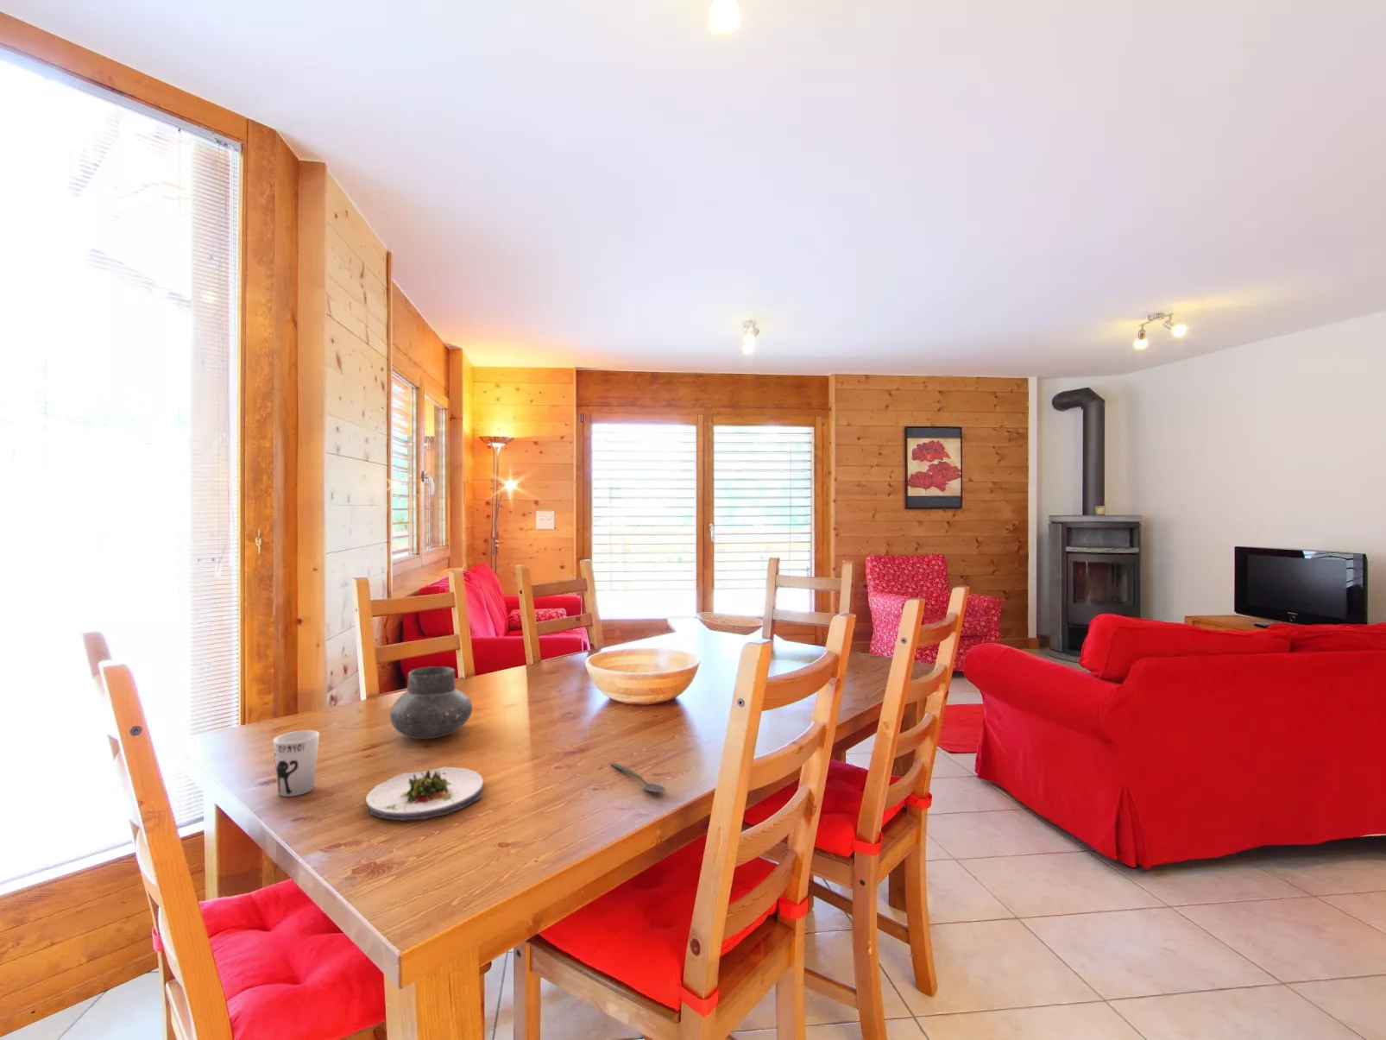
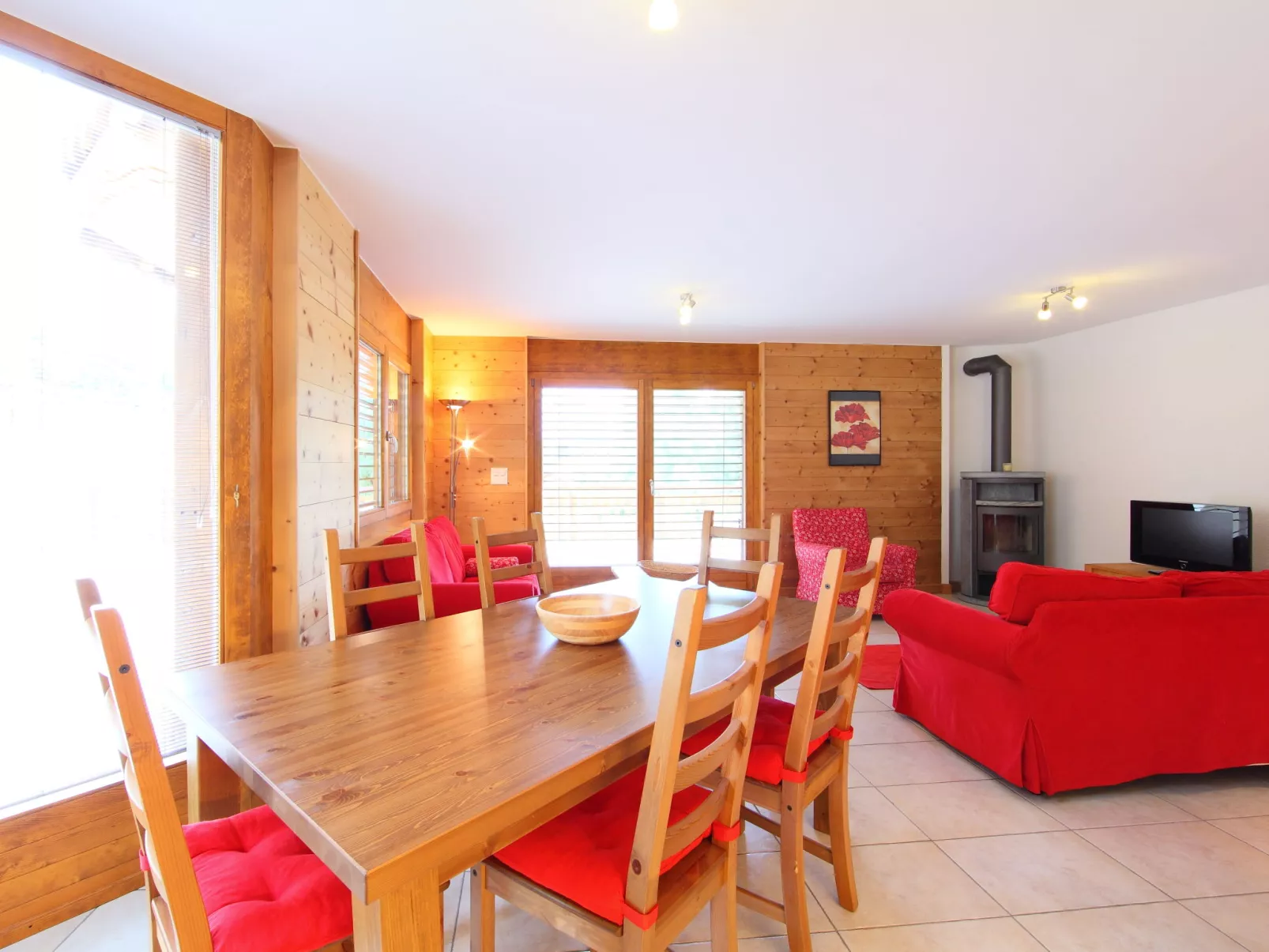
- spoon [611,763,666,793]
- cup [272,730,320,797]
- vase [389,666,473,740]
- salad plate [365,767,485,822]
